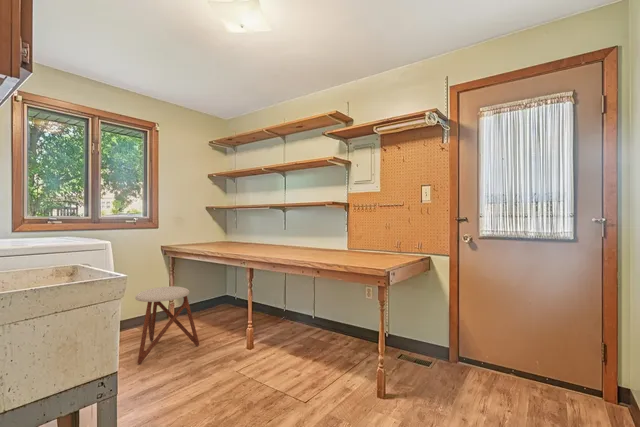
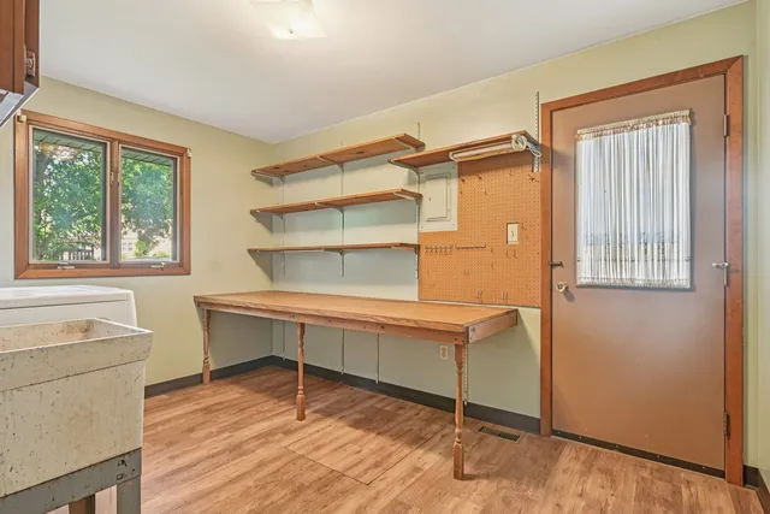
- stool [134,285,200,365]
